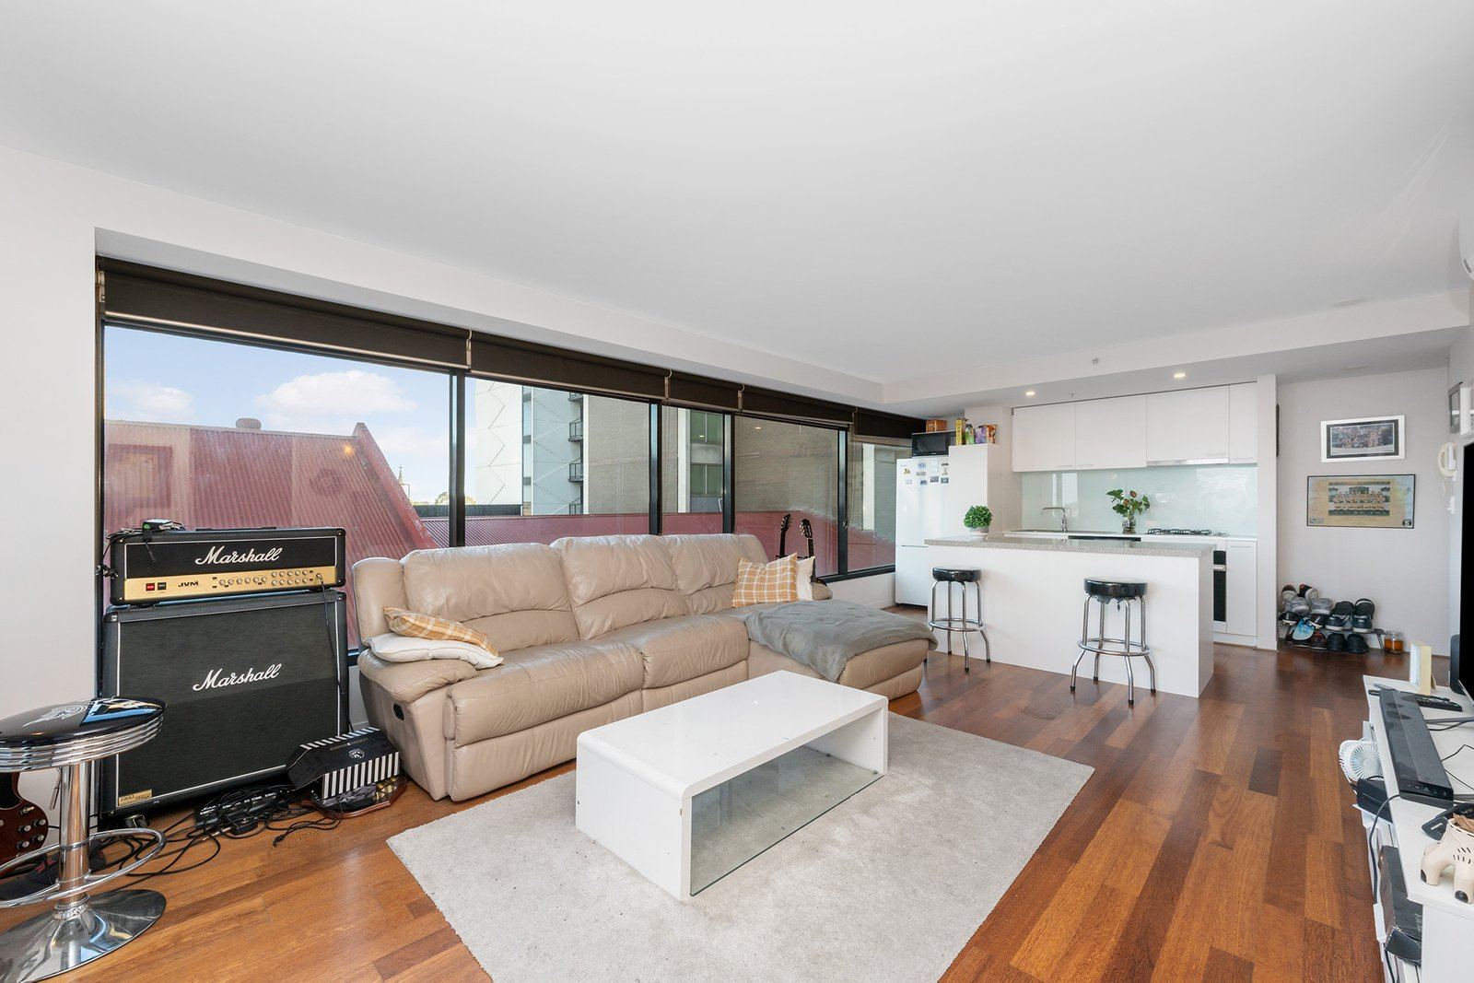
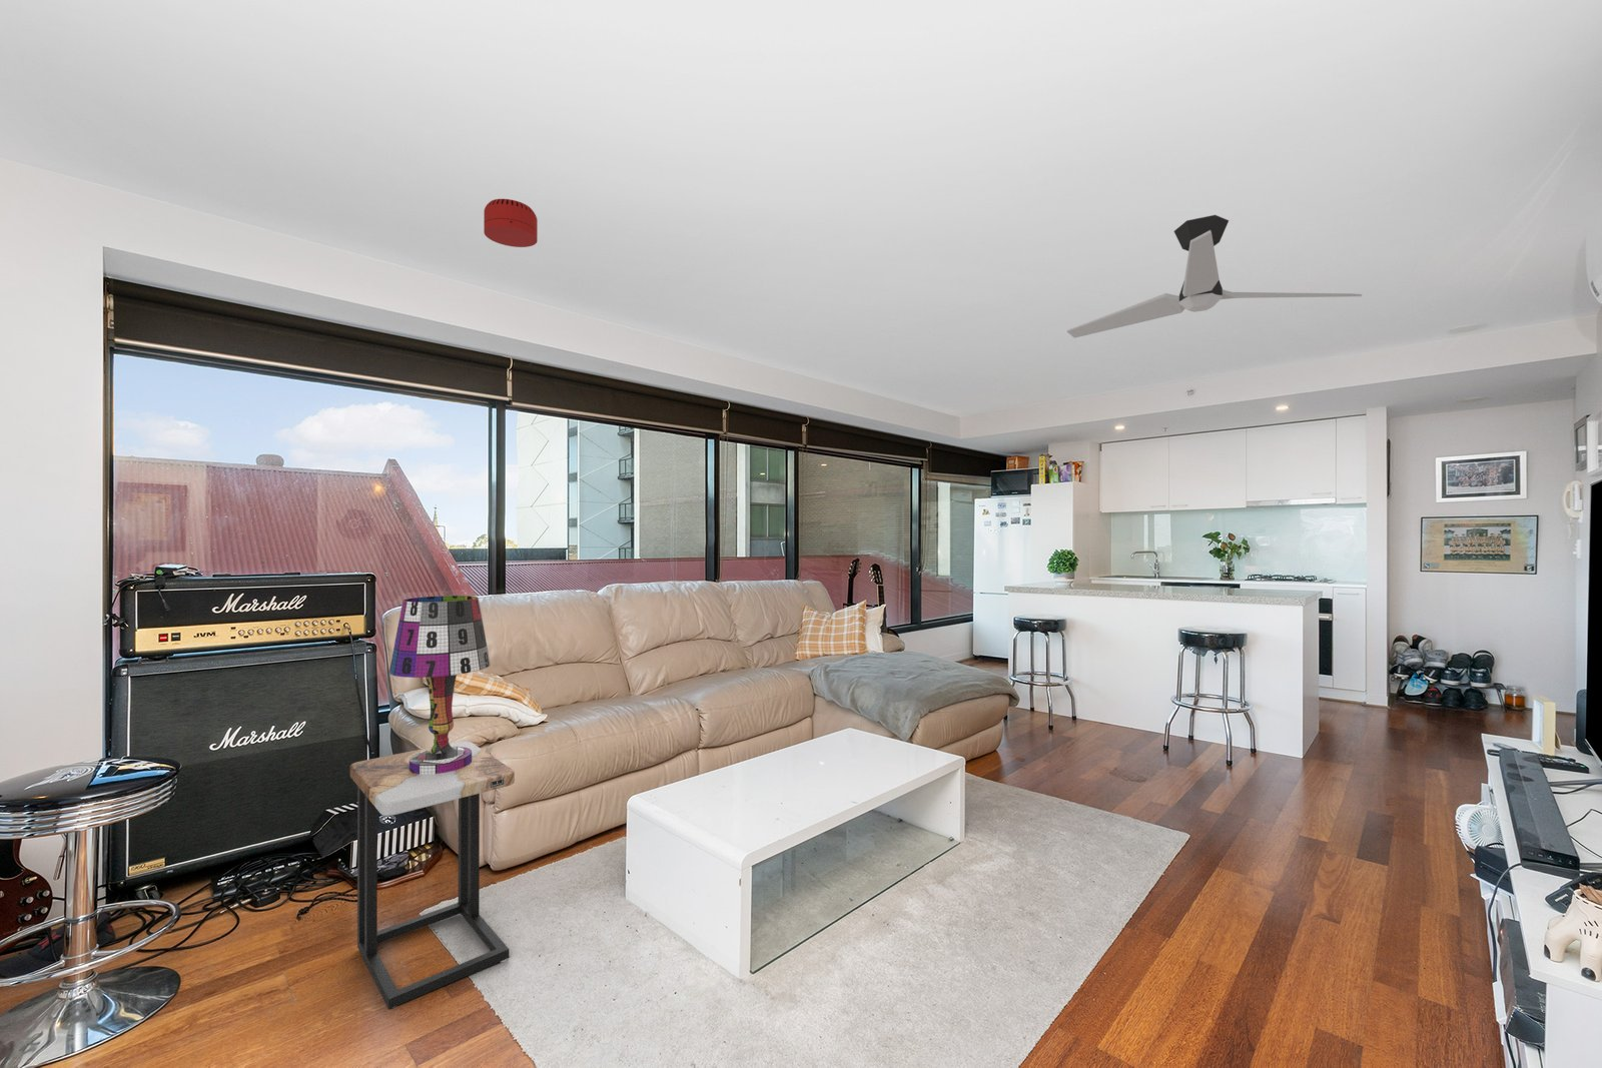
+ ceiling fan [1067,215,1362,340]
+ side table [349,740,516,1010]
+ smoke detector [483,198,539,248]
+ table lamp [389,595,491,775]
